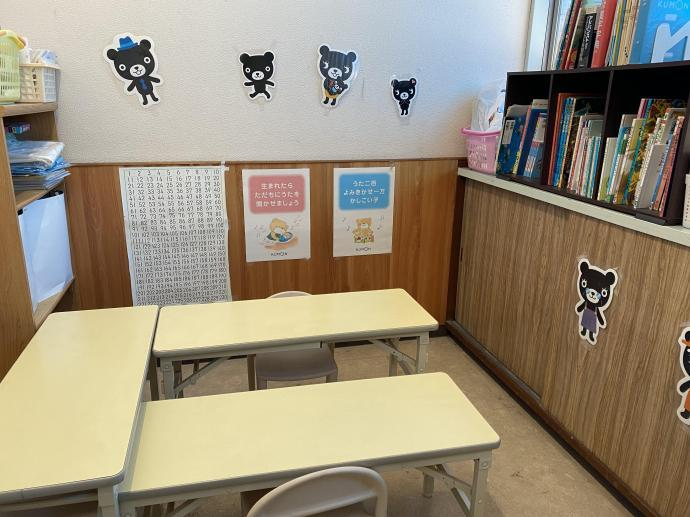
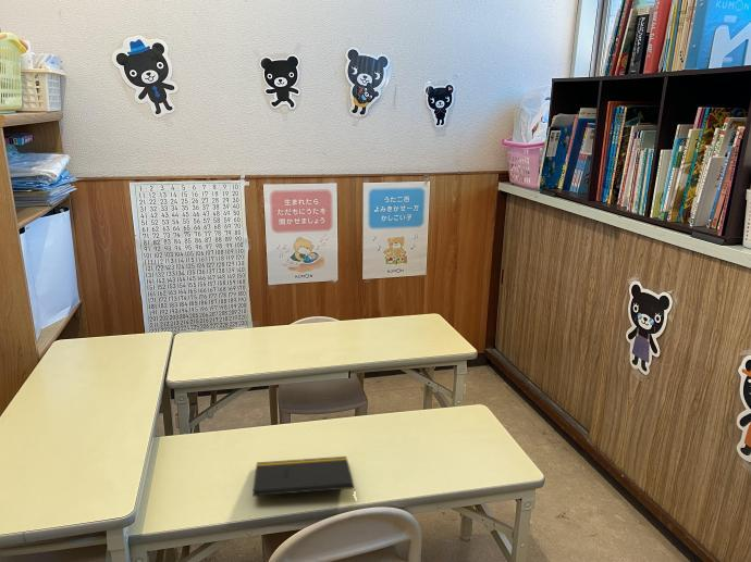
+ notepad [251,455,356,497]
